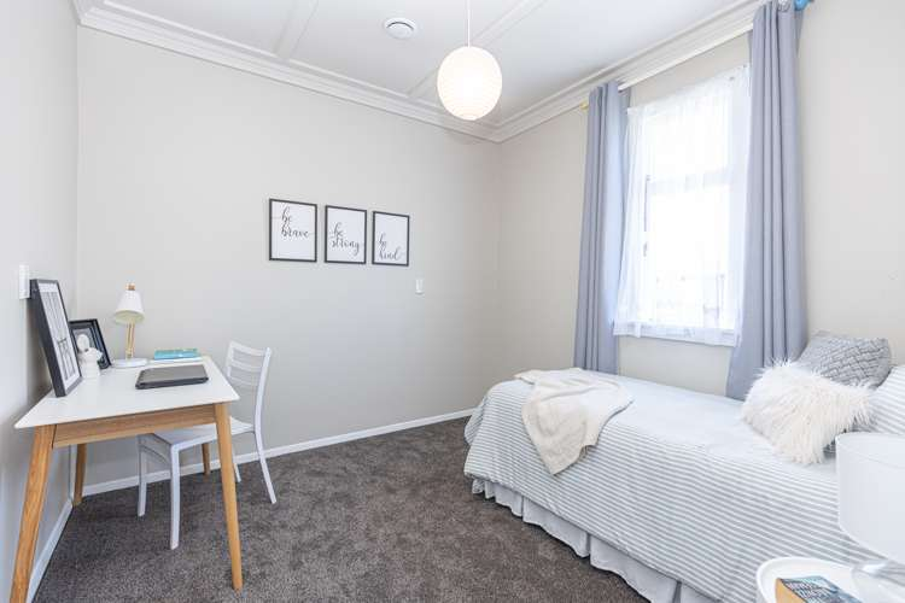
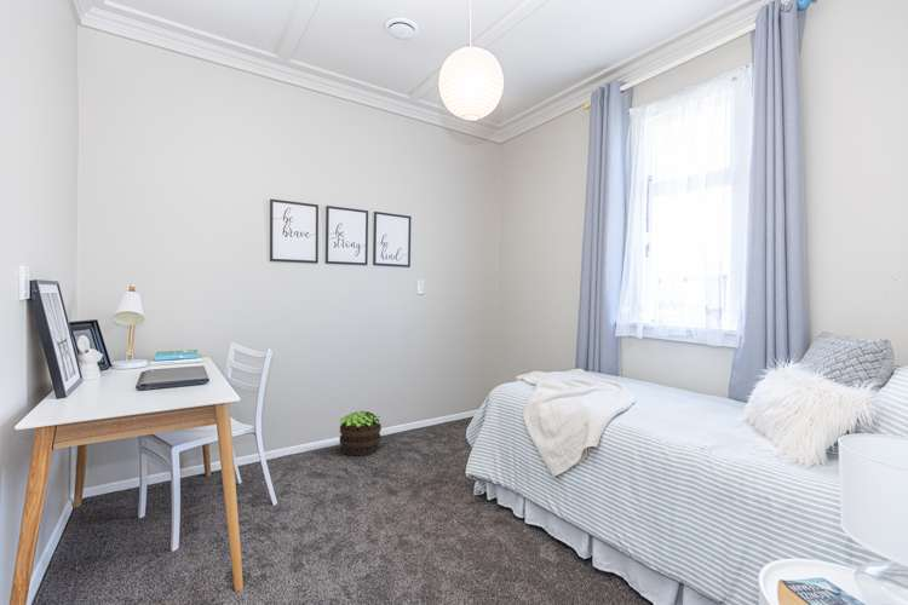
+ potted plant [338,410,383,457]
